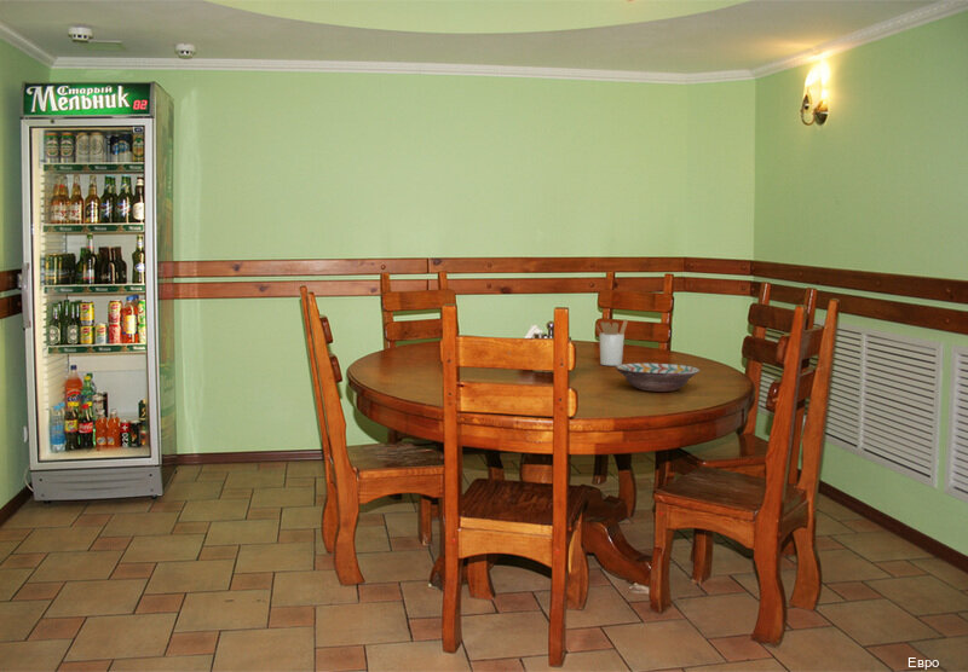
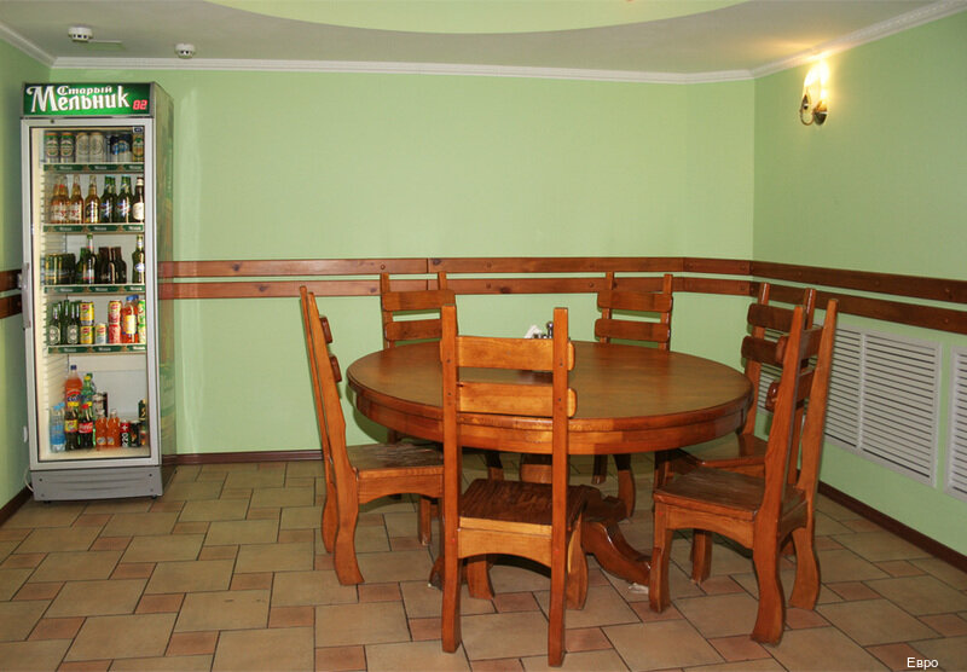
- decorative bowl [615,361,701,393]
- utensil holder [594,318,629,366]
